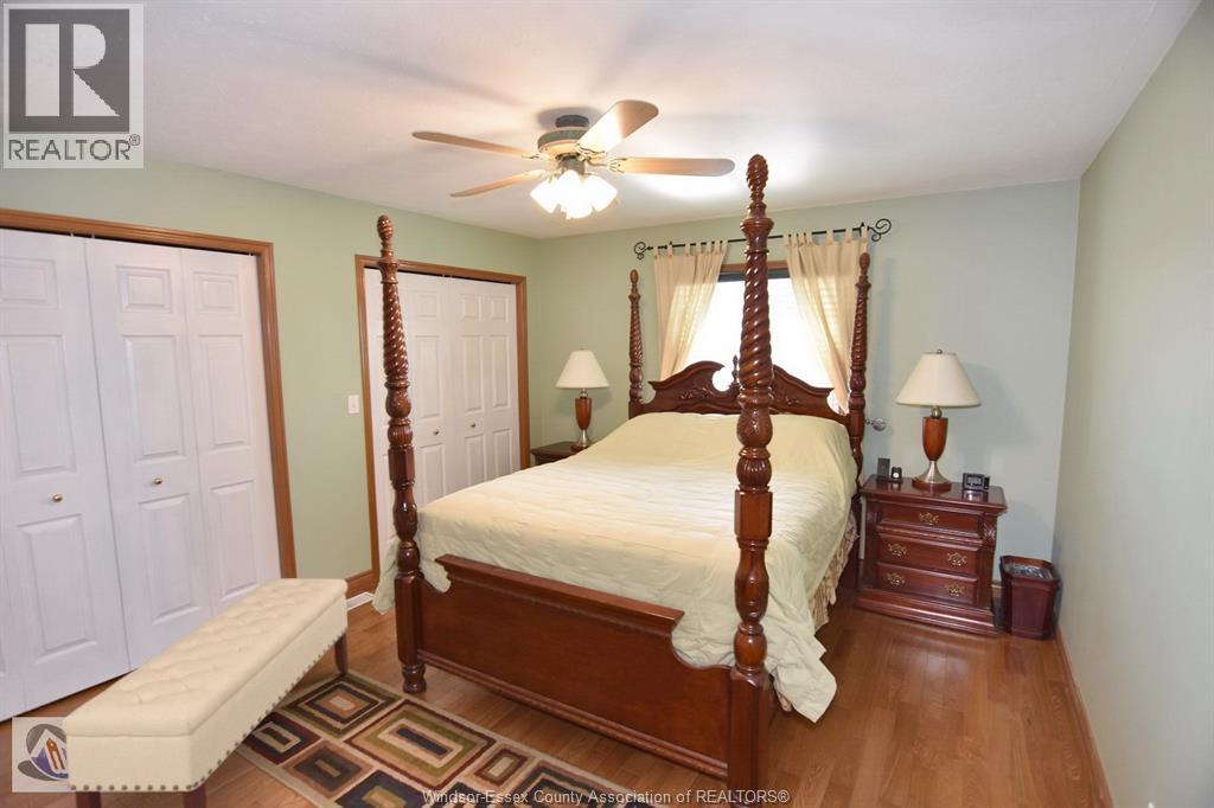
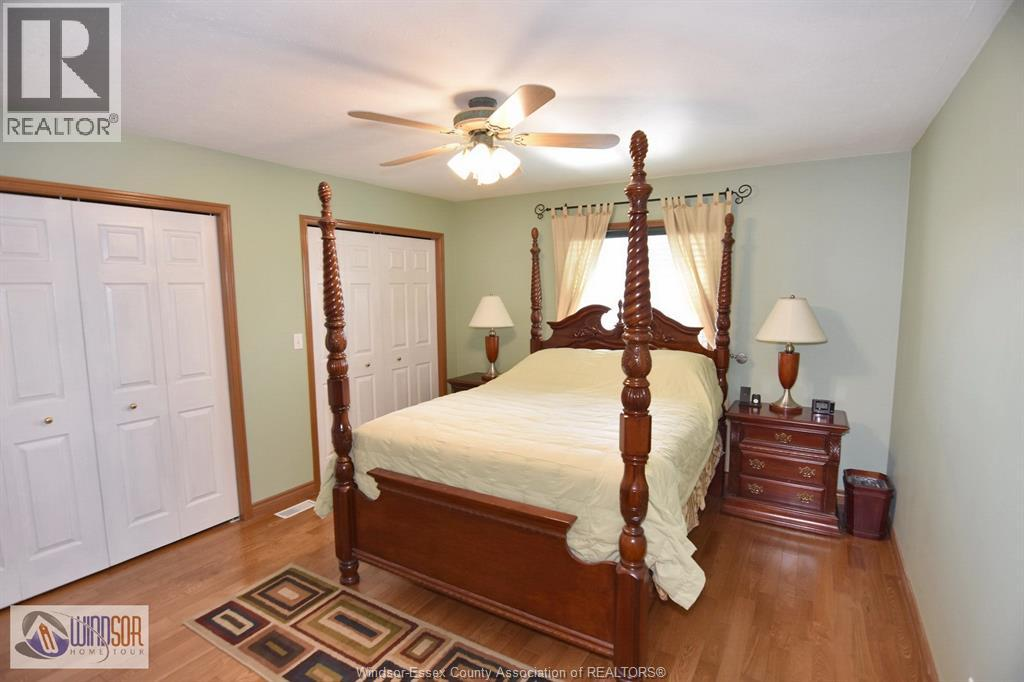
- bench [60,577,350,808]
